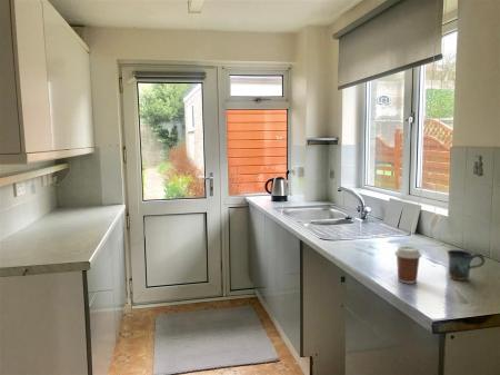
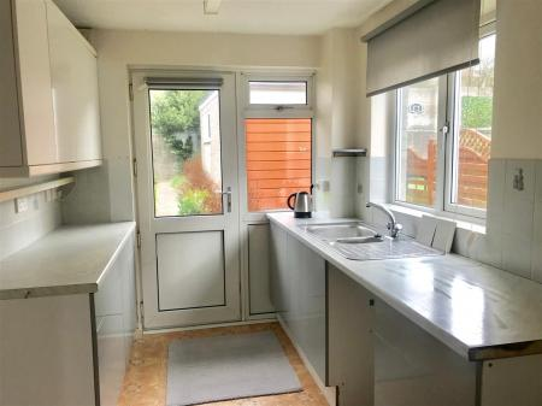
- coffee cup [393,245,422,285]
- mug [446,249,486,282]
